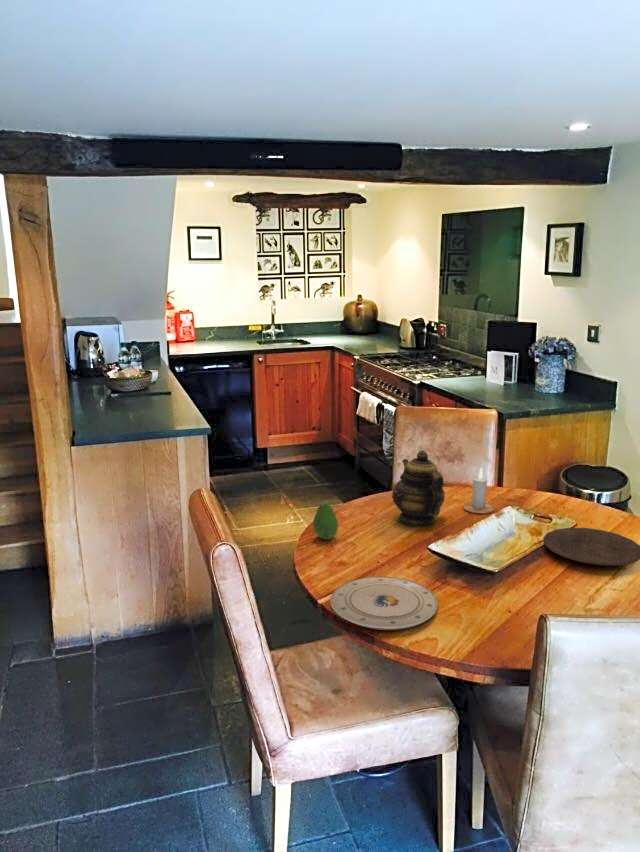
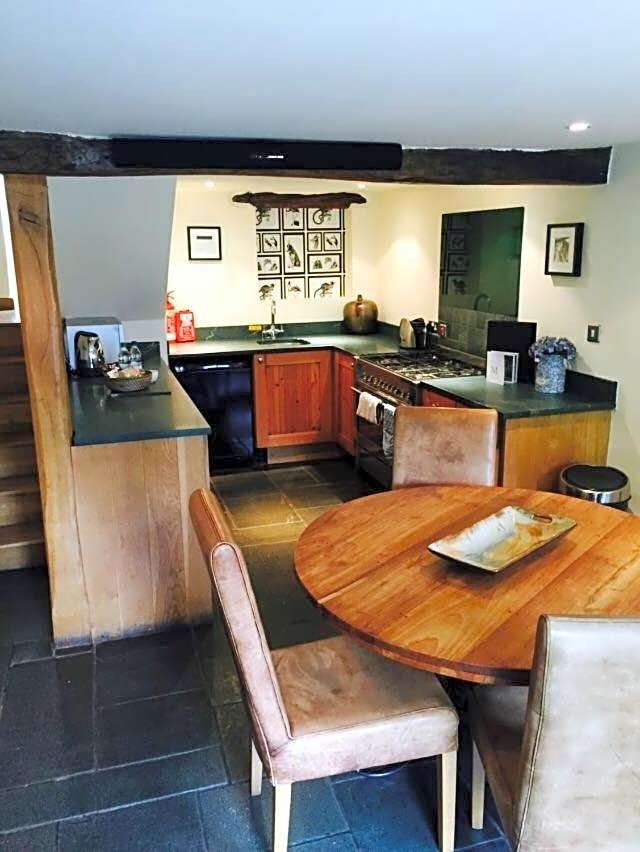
- candle [463,467,495,515]
- teapot [391,449,446,528]
- plate [329,576,438,631]
- plate [542,527,640,567]
- fruit [312,502,339,541]
